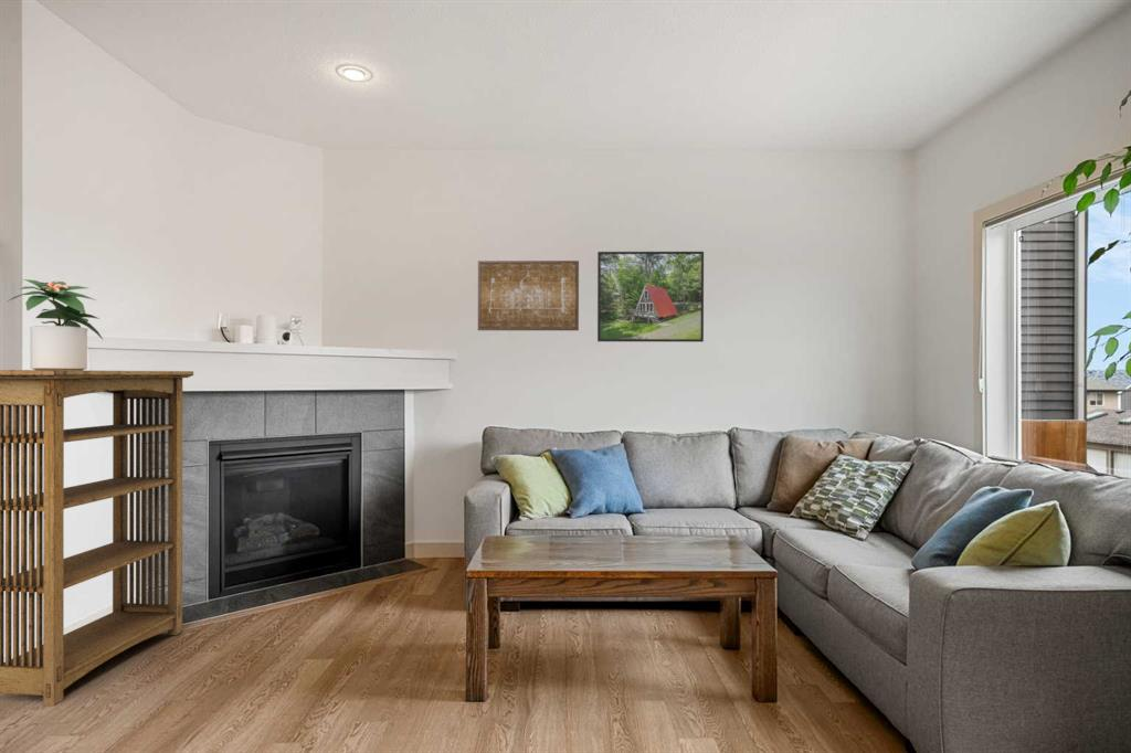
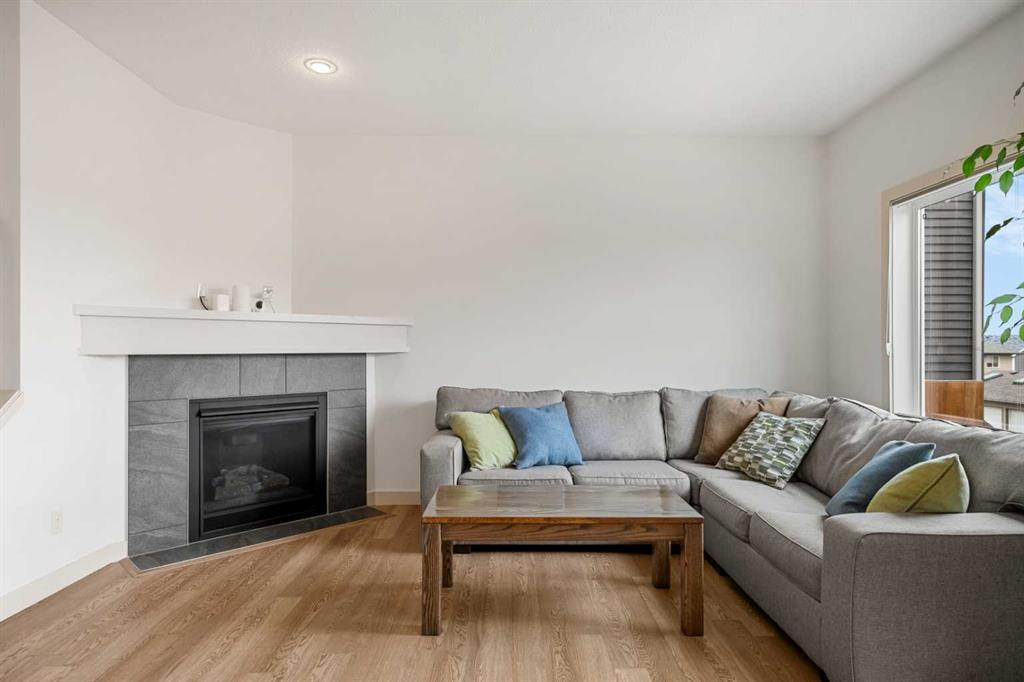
- bookshelf [0,369,194,708]
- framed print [596,251,705,343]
- wall art [477,259,580,331]
- potted plant [4,278,104,370]
